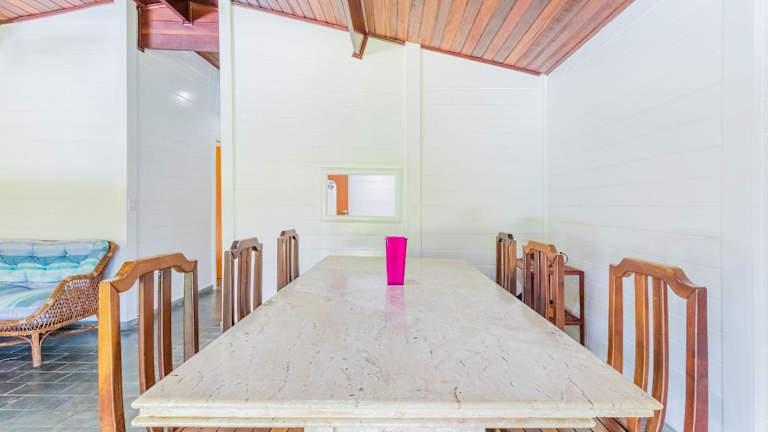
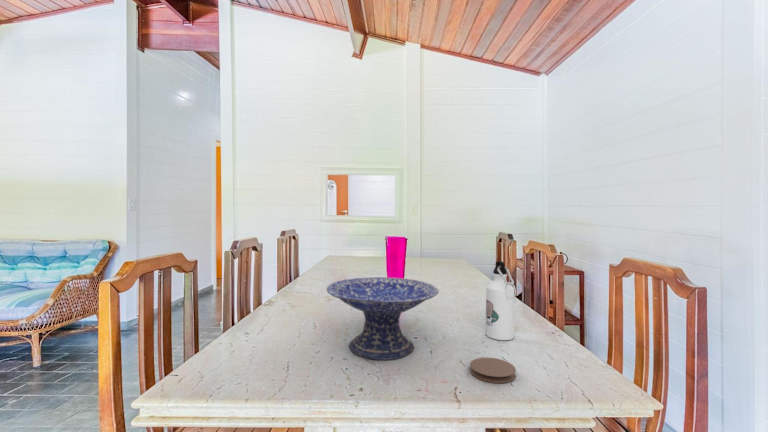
+ coaster [469,356,517,384]
+ water bottle [485,260,517,341]
+ decorative bowl [326,276,439,361]
